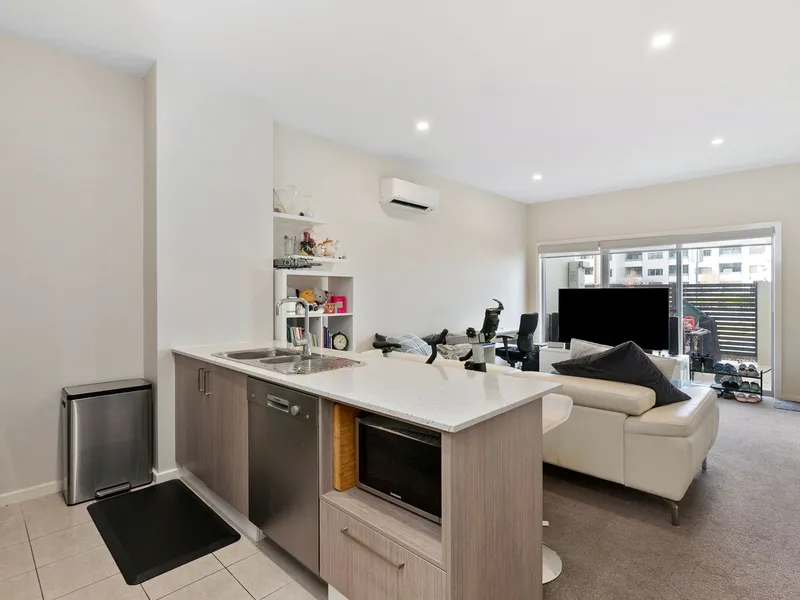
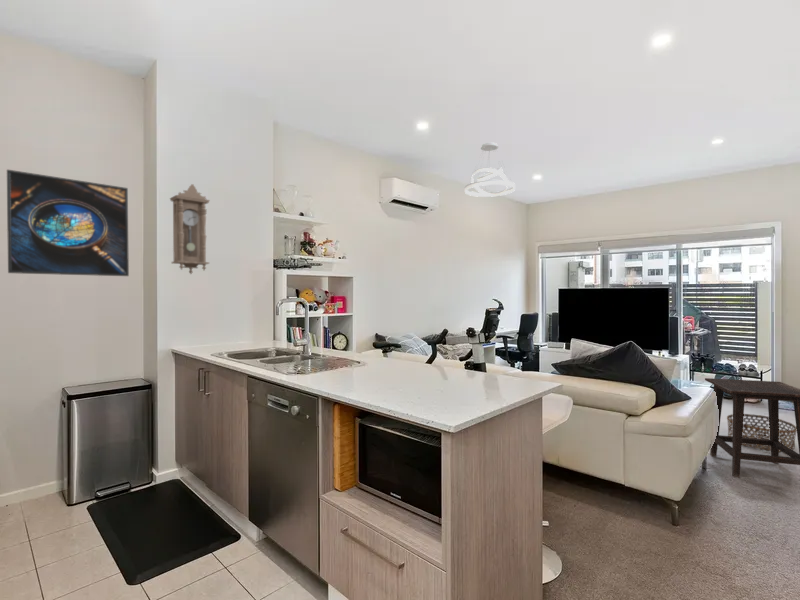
+ pendant light [464,142,516,198]
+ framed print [6,168,130,277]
+ side table [704,377,800,479]
+ basket [726,413,797,453]
+ pendulum clock [169,183,211,275]
